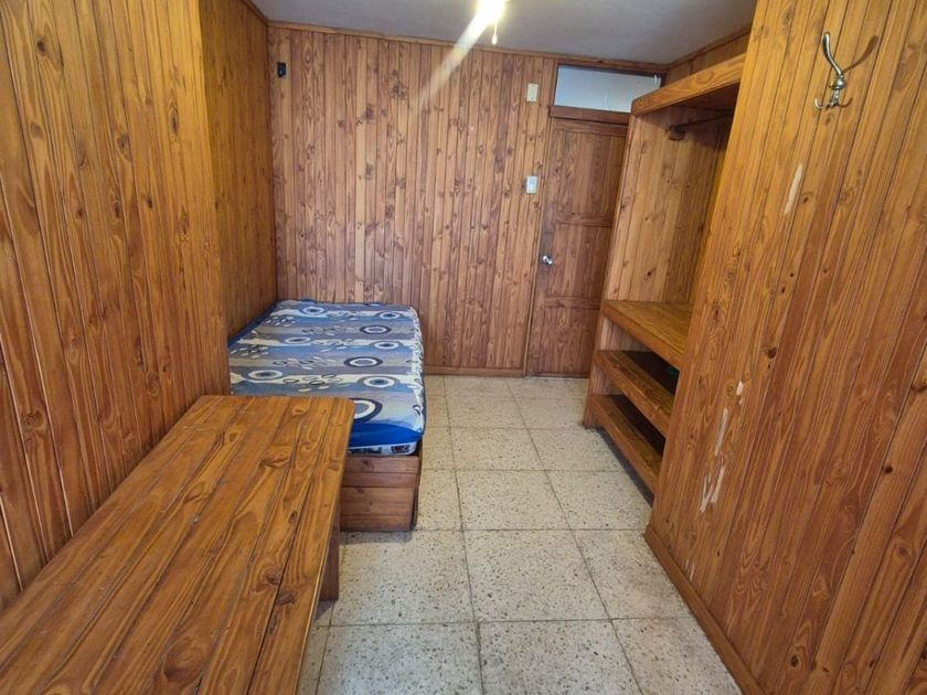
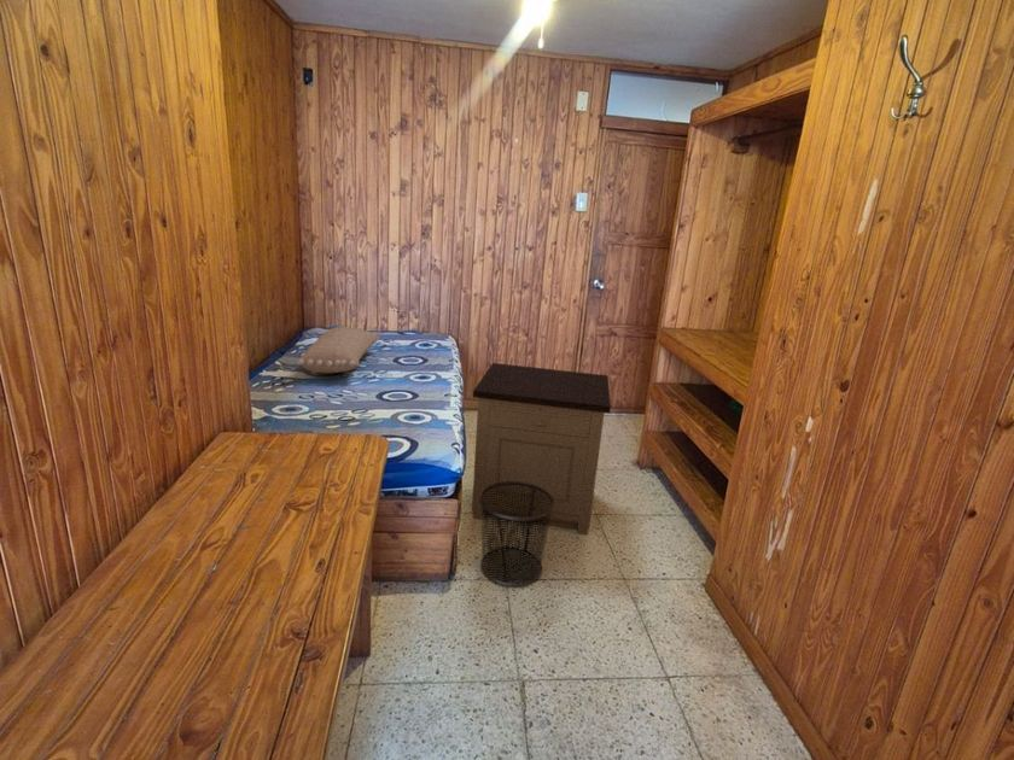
+ waste bin [479,481,554,587]
+ nightstand [471,362,612,536]
+ pillow [297,326,381,374]
